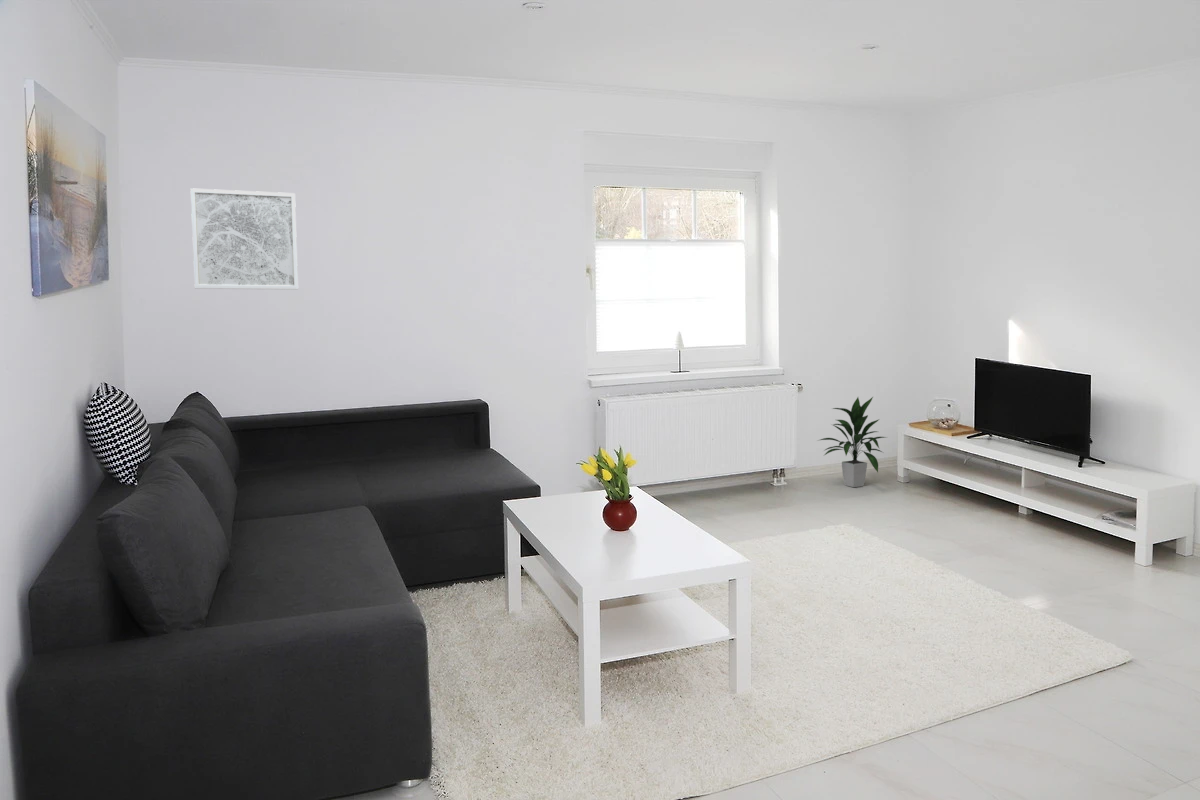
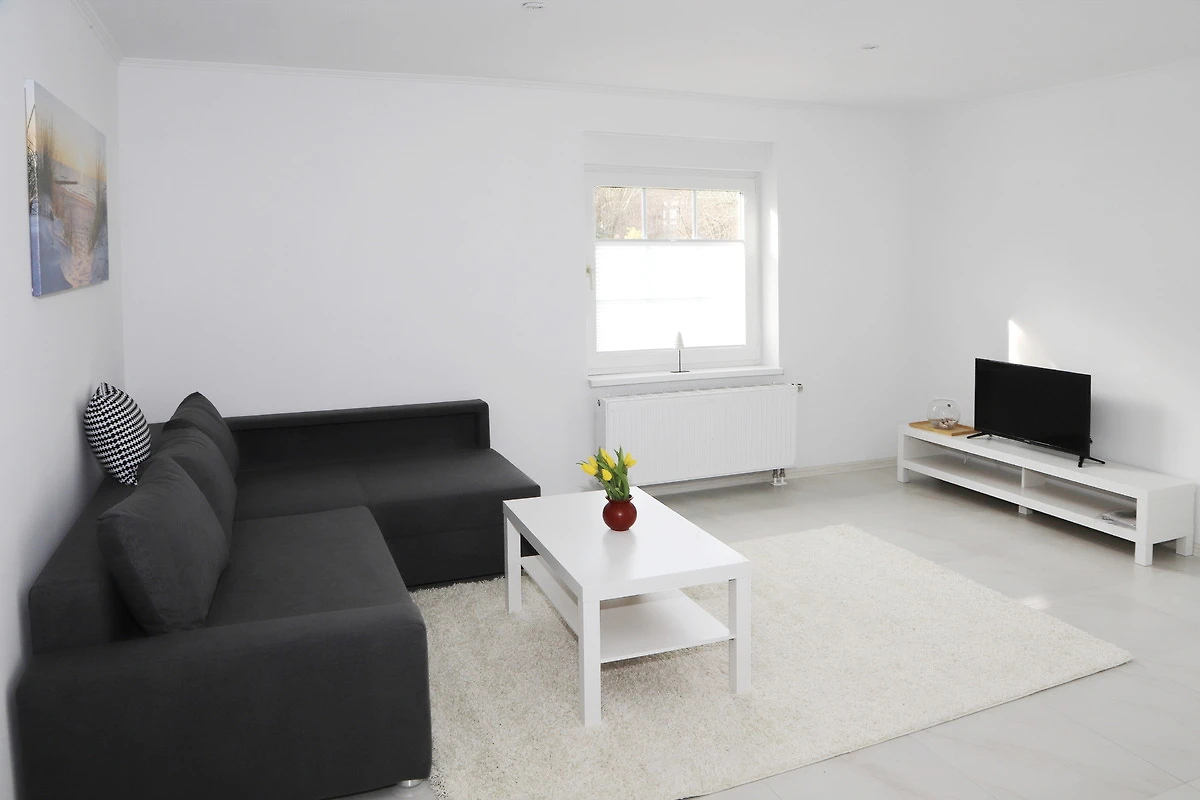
- indoor plant [816,396,887,488]
- wall art [189,187,299,291]
